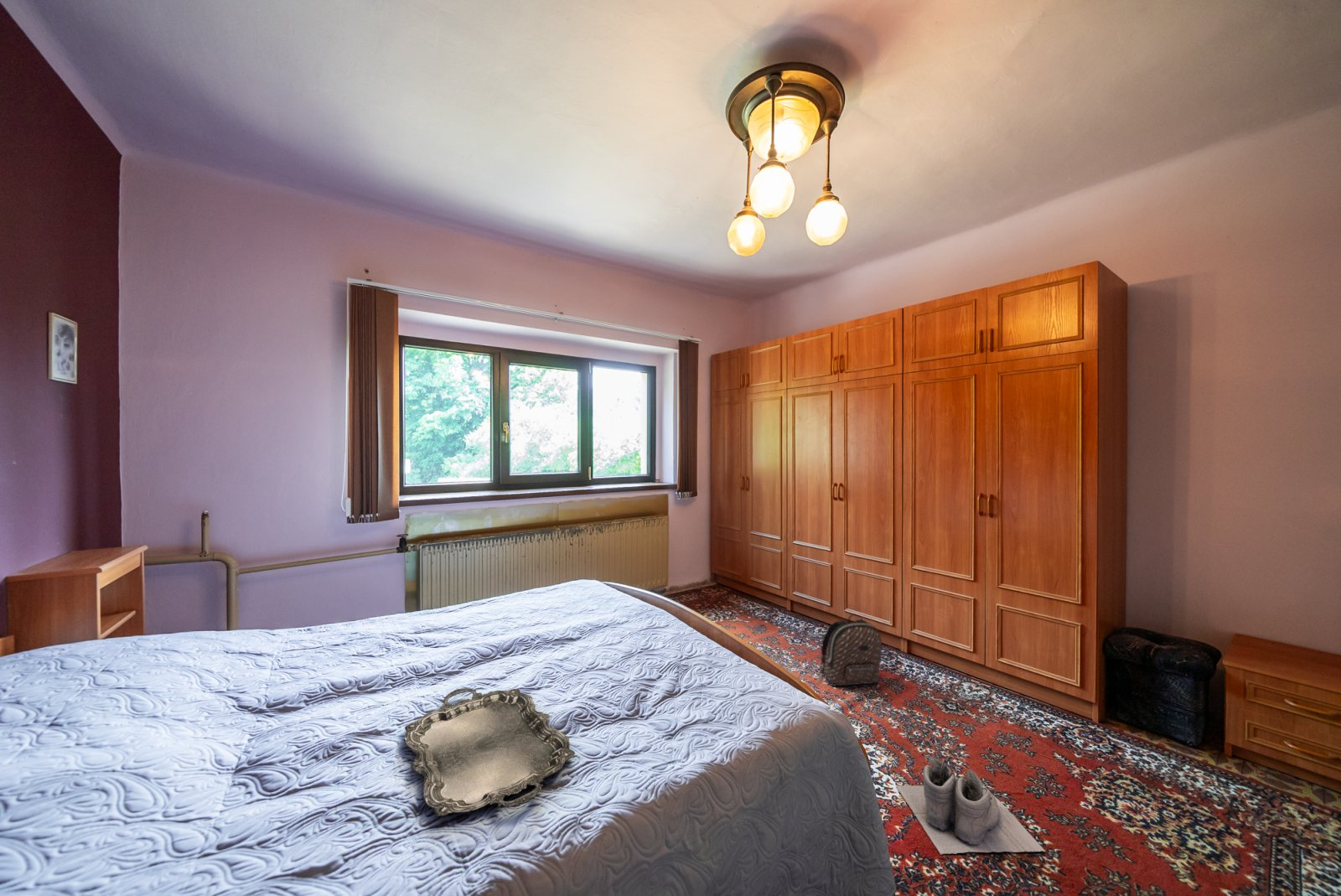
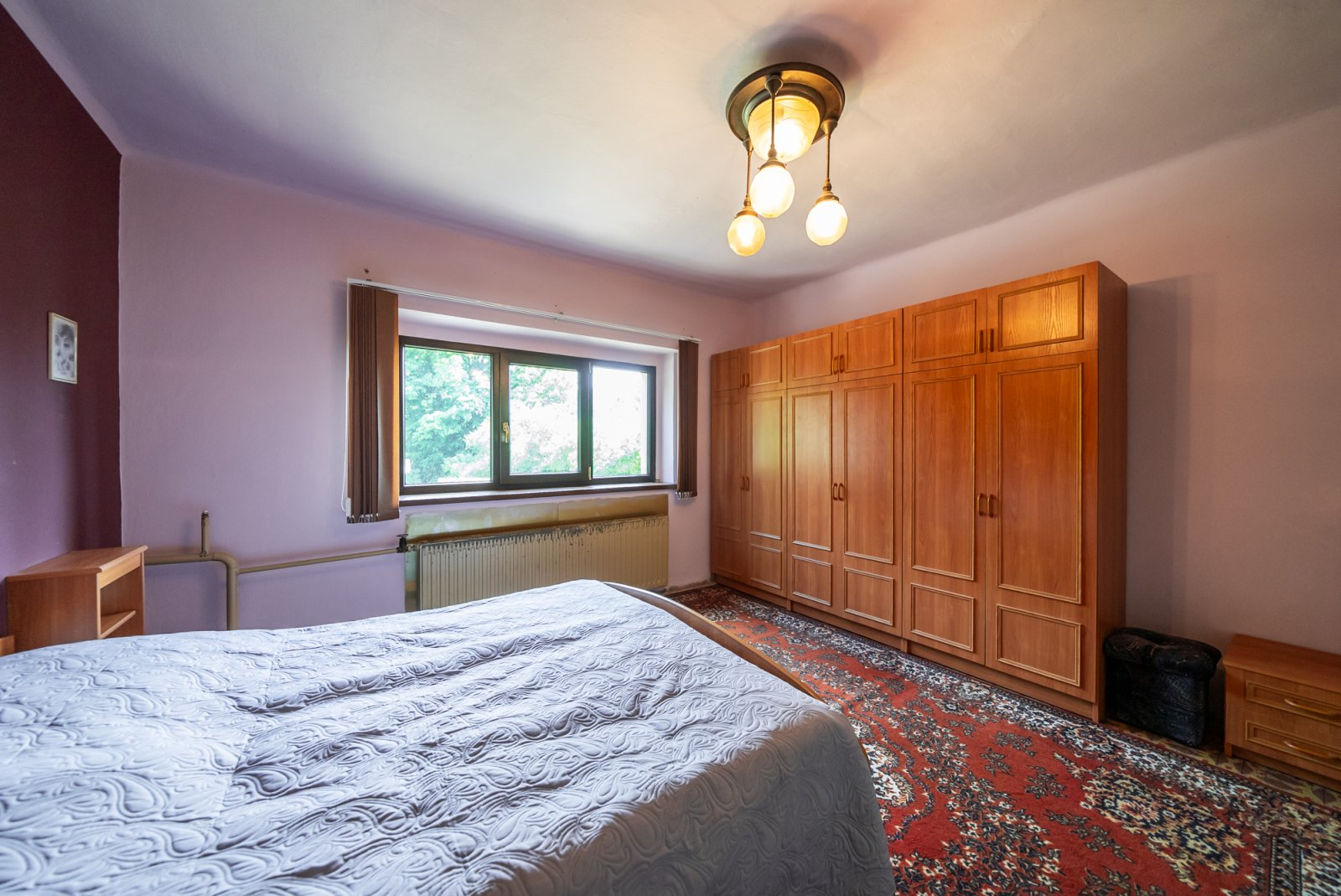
- boots [895,756,1046,856]
- serving tray [403,687,576,817]
- backpack [820,614,883,686]
